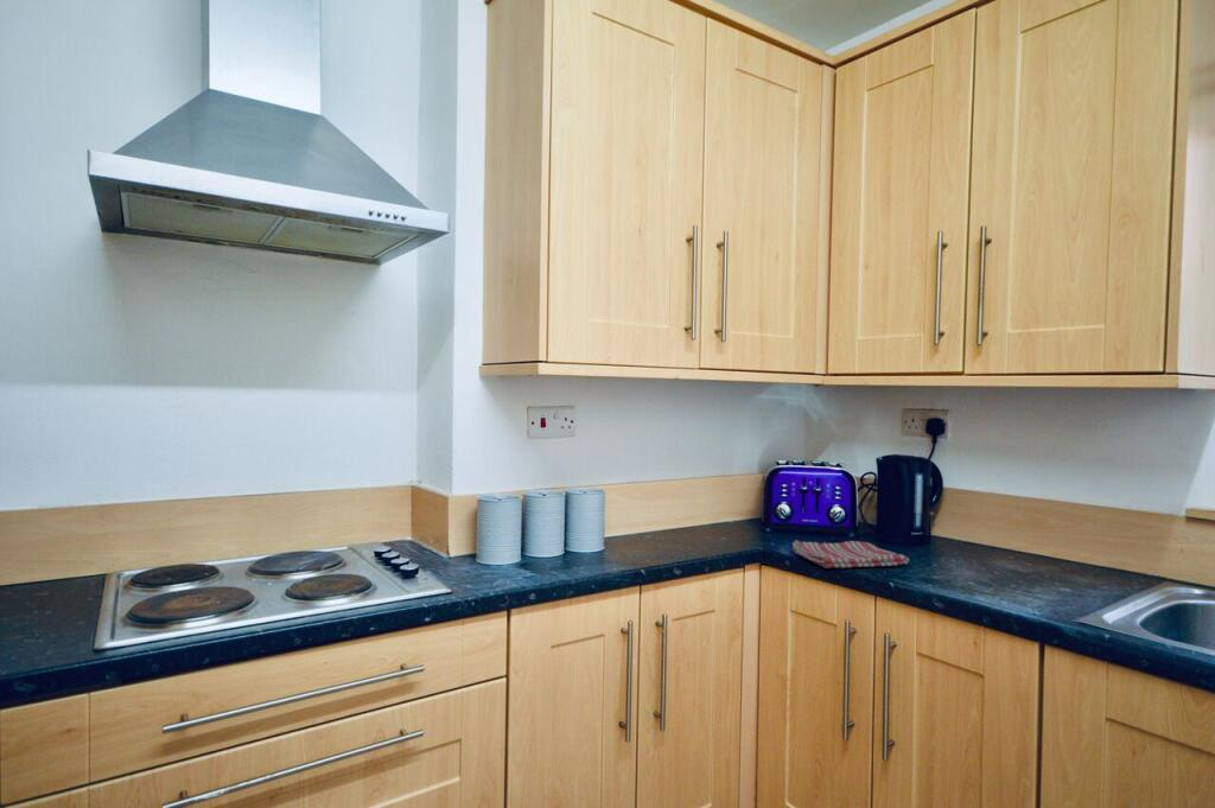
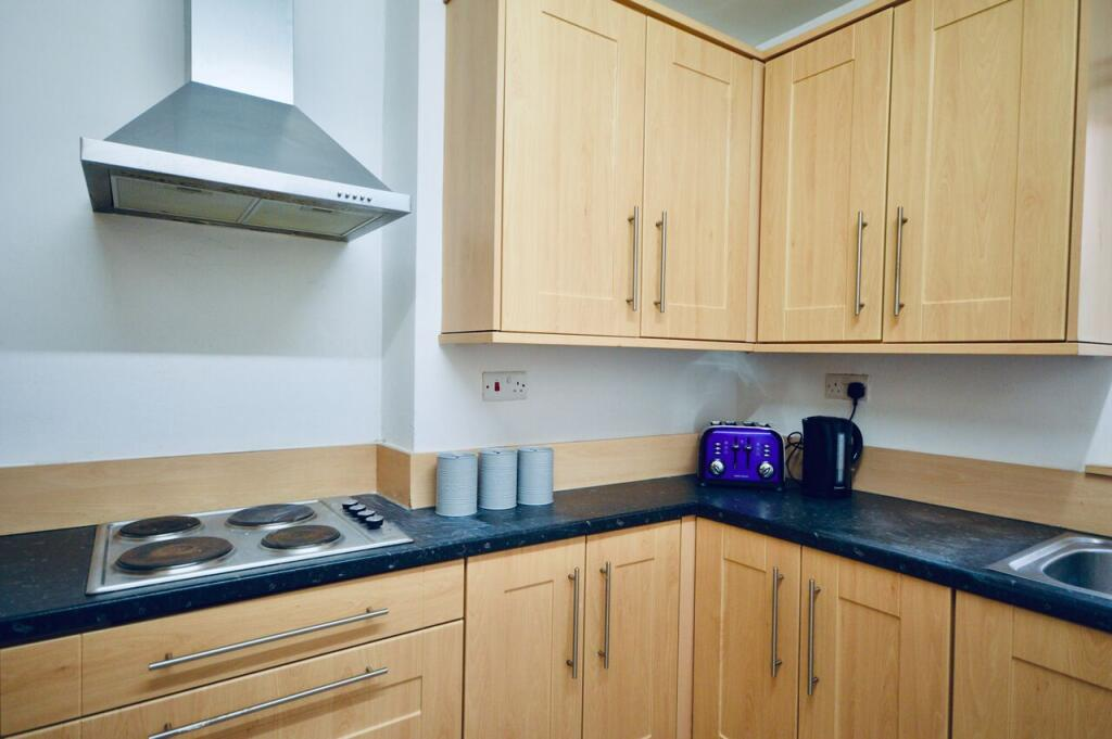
- dish towel [791,539,910,570]
